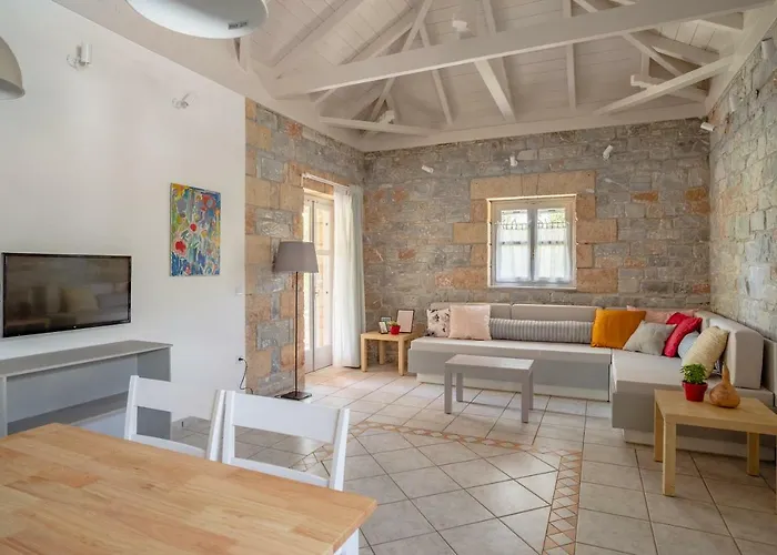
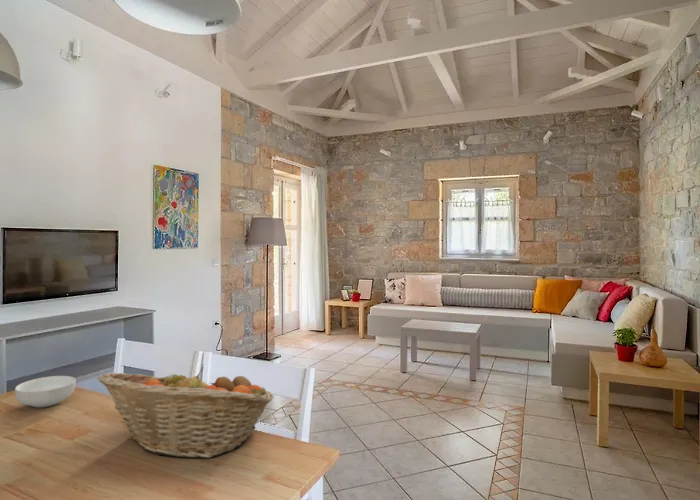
+ fruit basket [96,366,274,459]
+ cereal bowl [14,375,77,408]
